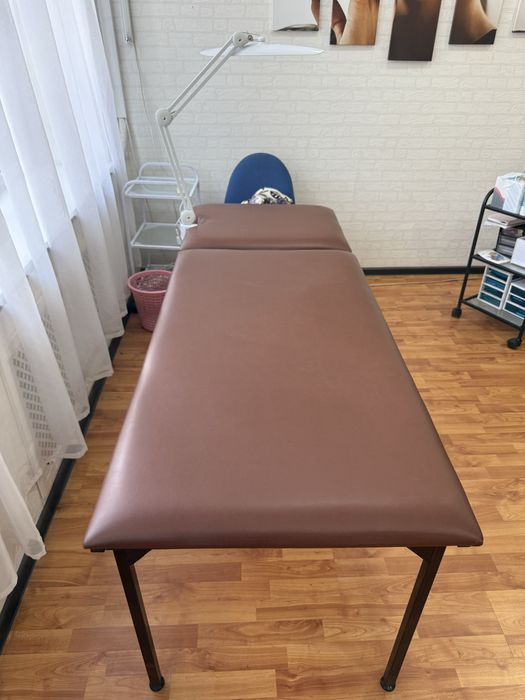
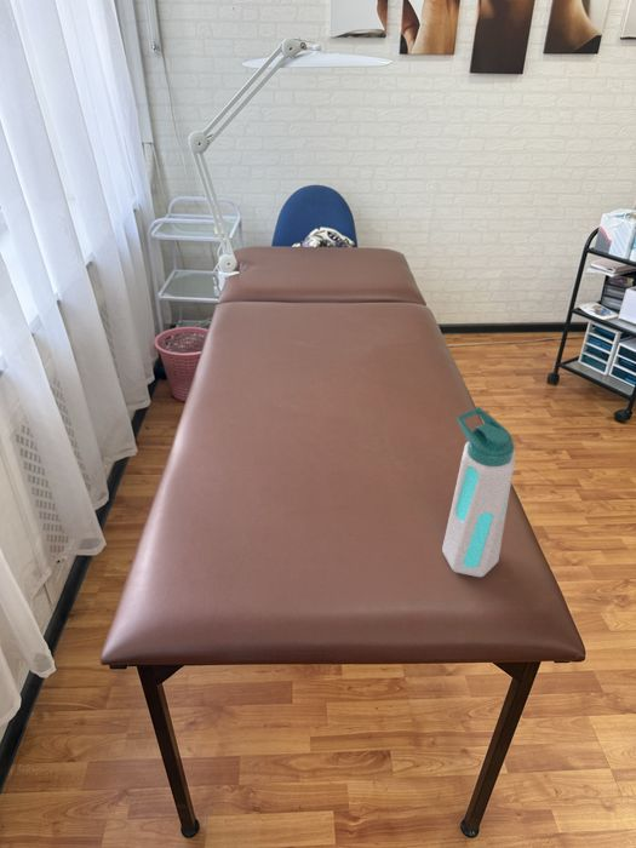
+ water bottle [441,406,517,578]
